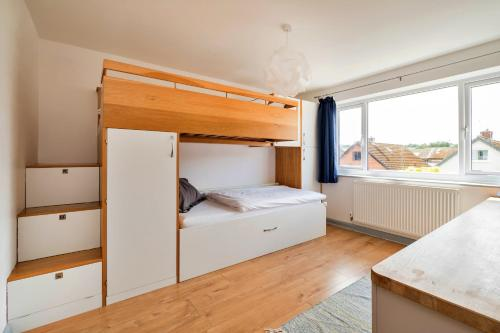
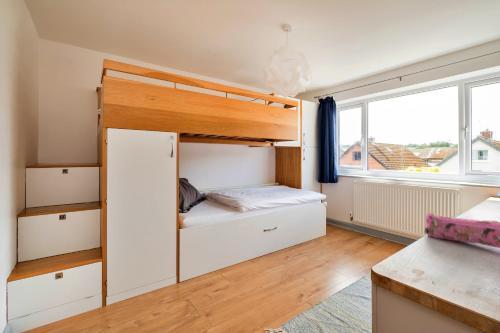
+ pencil case [424,212,500,249]
